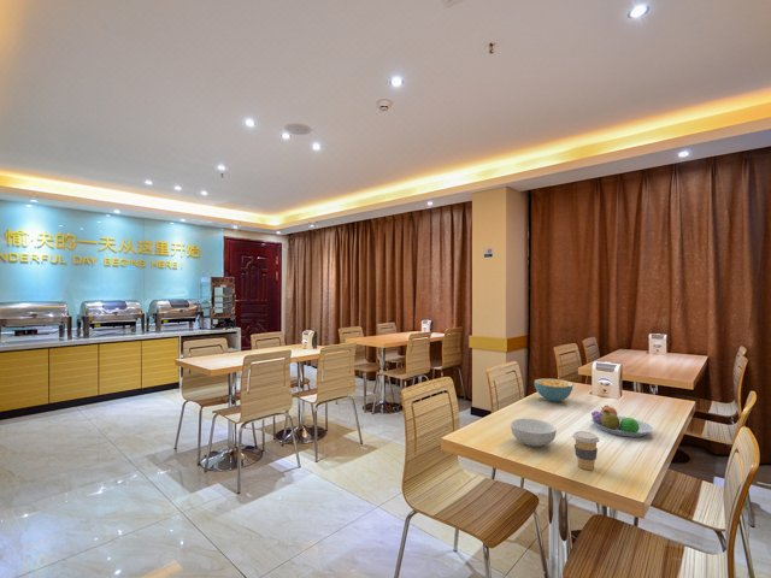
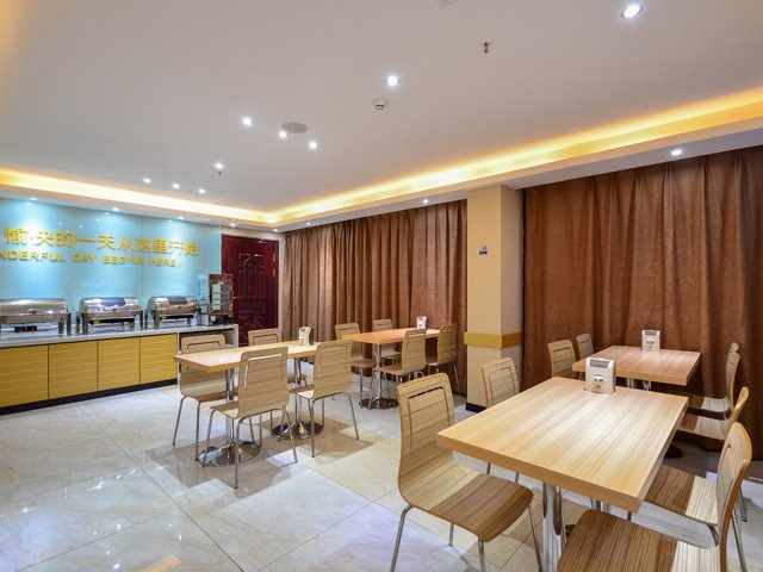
- fruit bowl [590,405,654,438]
- cereal bowl [510,418,558,448]
- coffee cup [571,430,600,471]
- cereal bowl [532,378,575,403]
